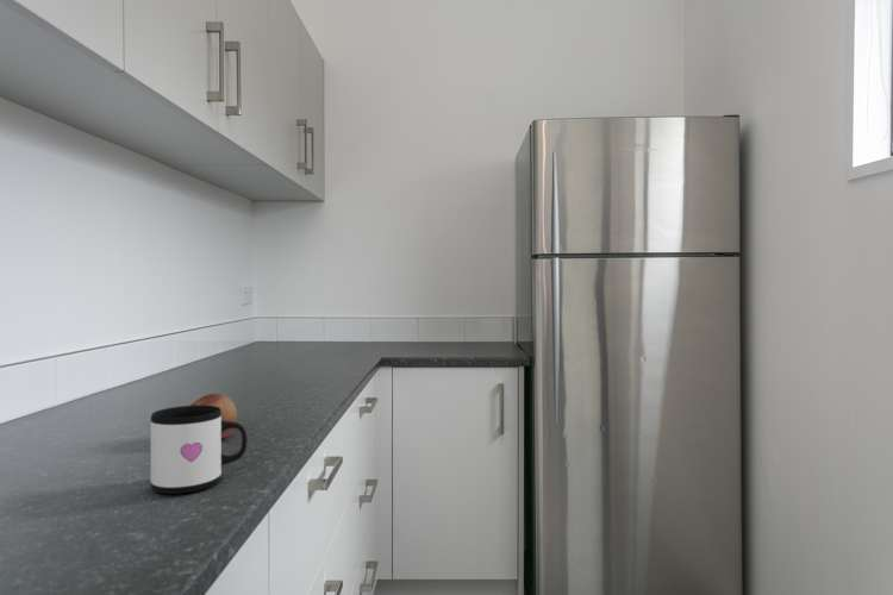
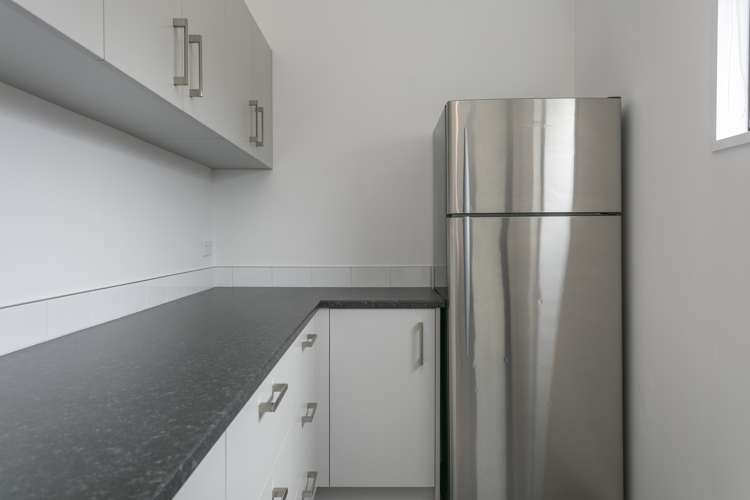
- mug [150,405,249,495]
- apple [189,393,238,439]
